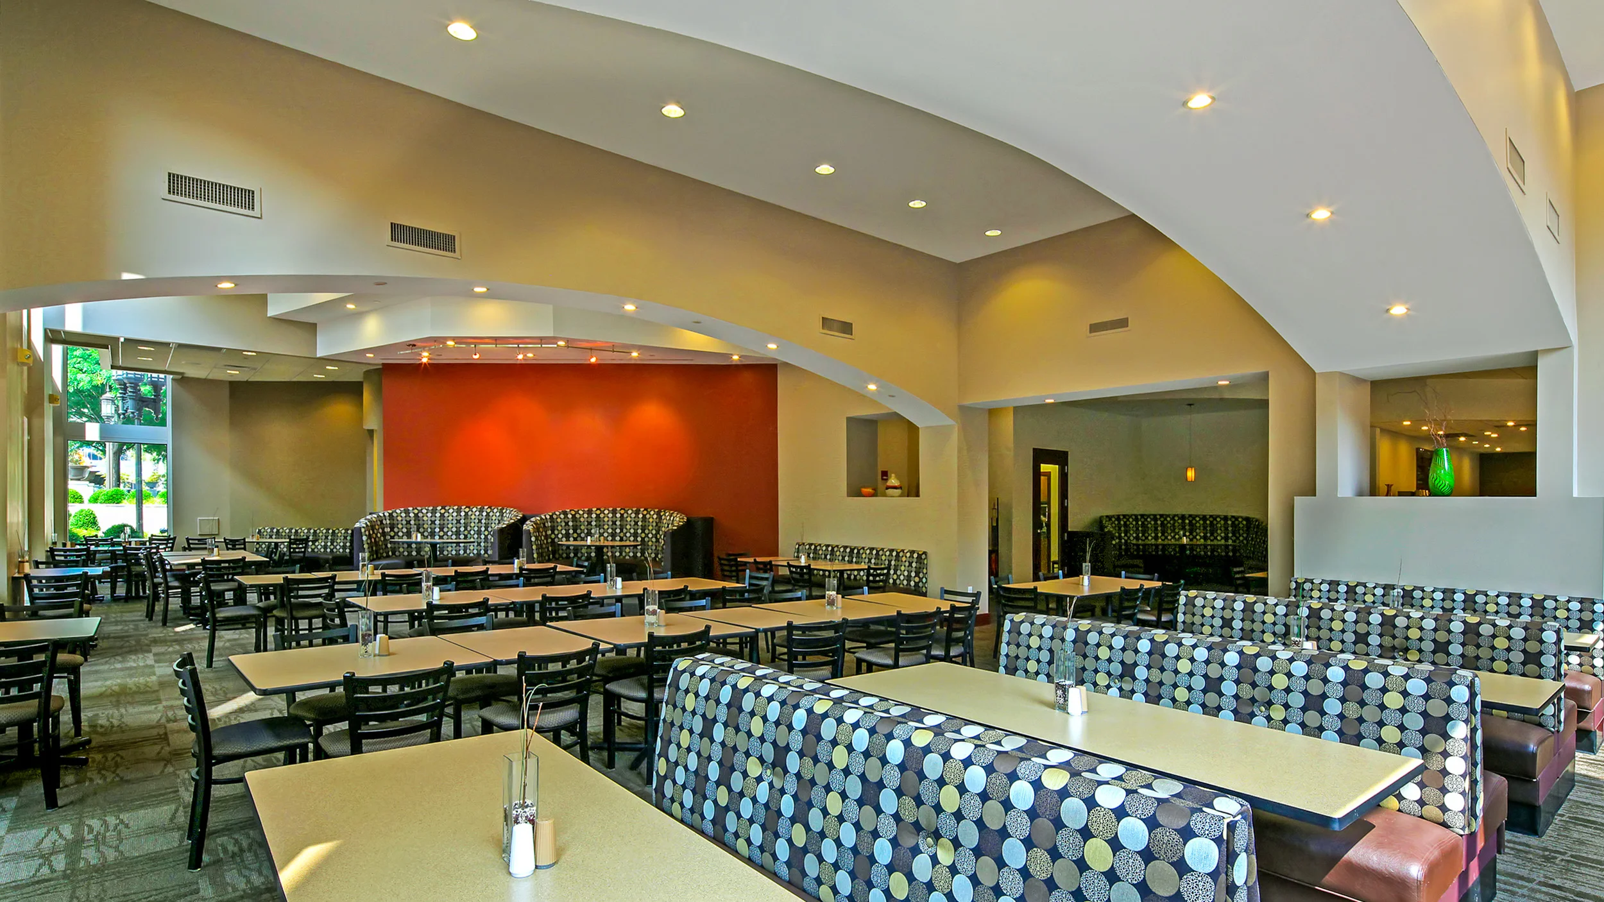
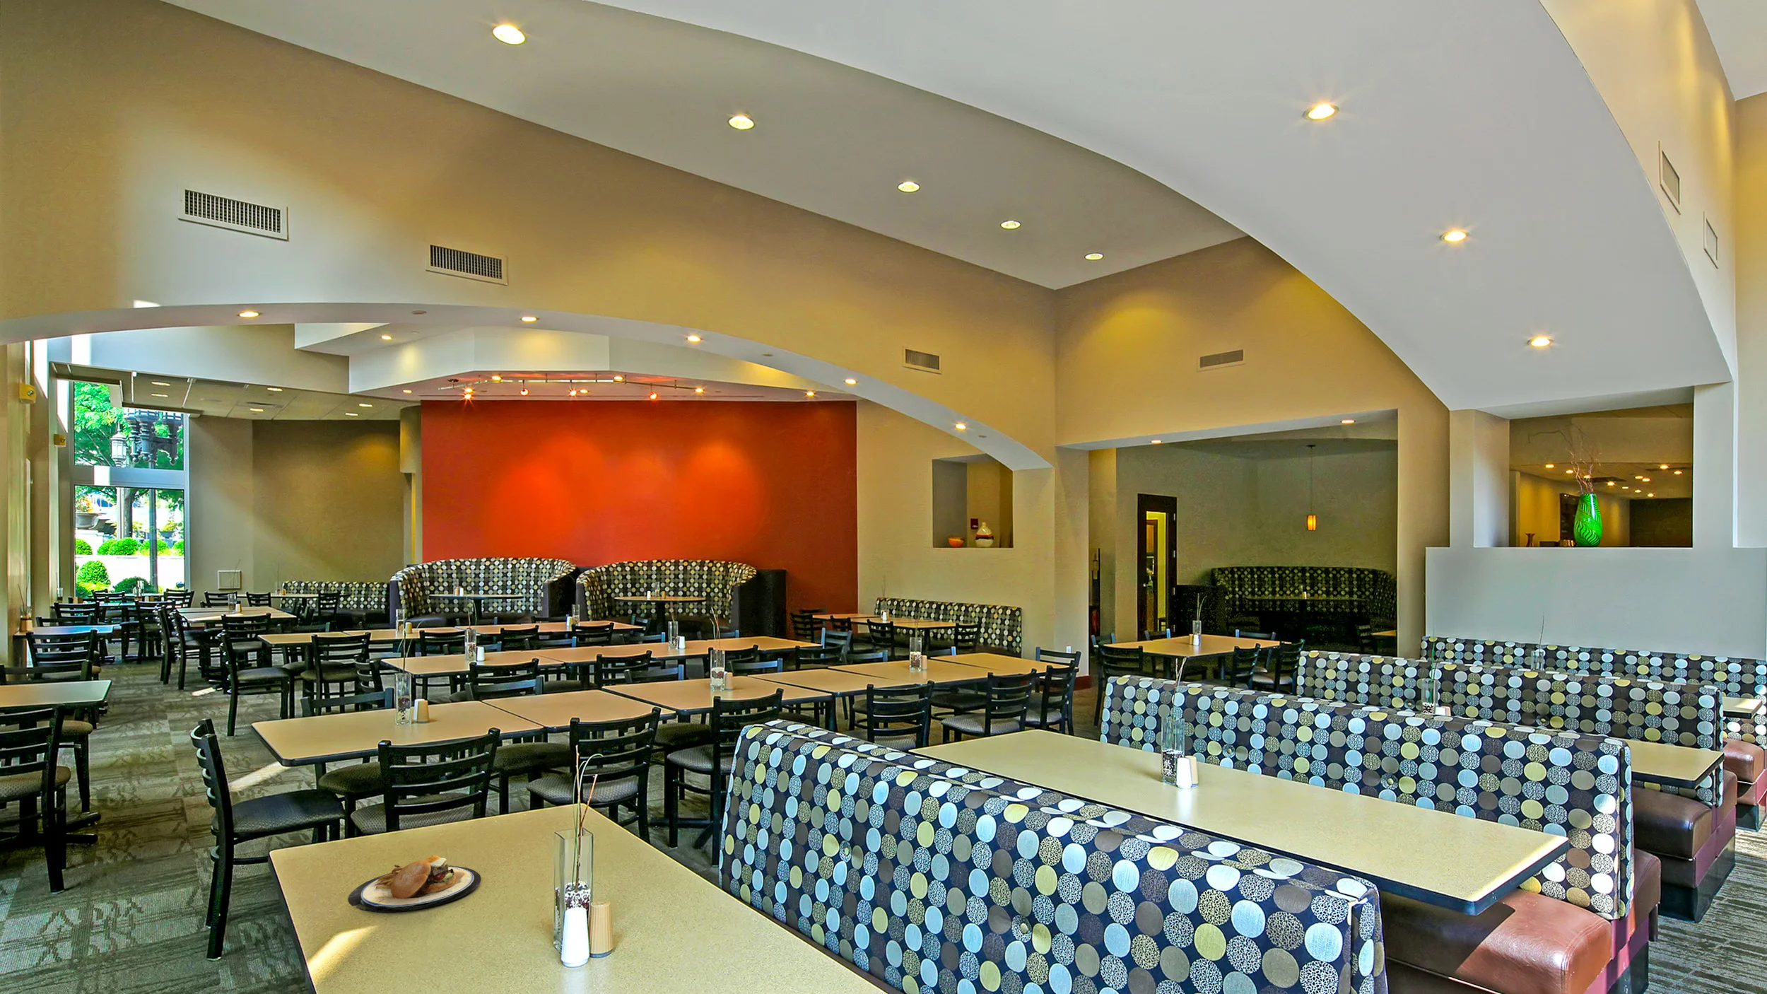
+ plate [348,854,482,914]
